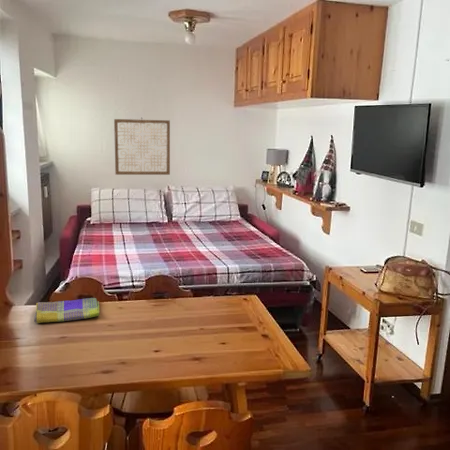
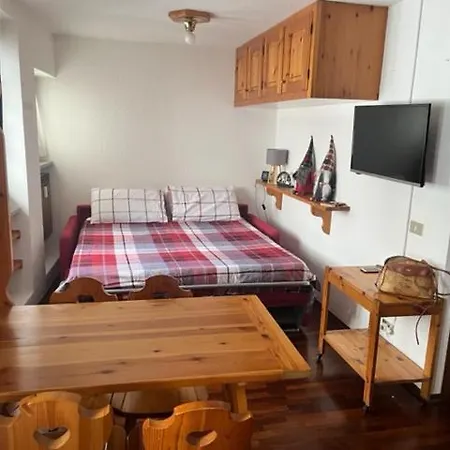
- wall art [113,117,171,176]
- dish towel [33,297,100,324]
